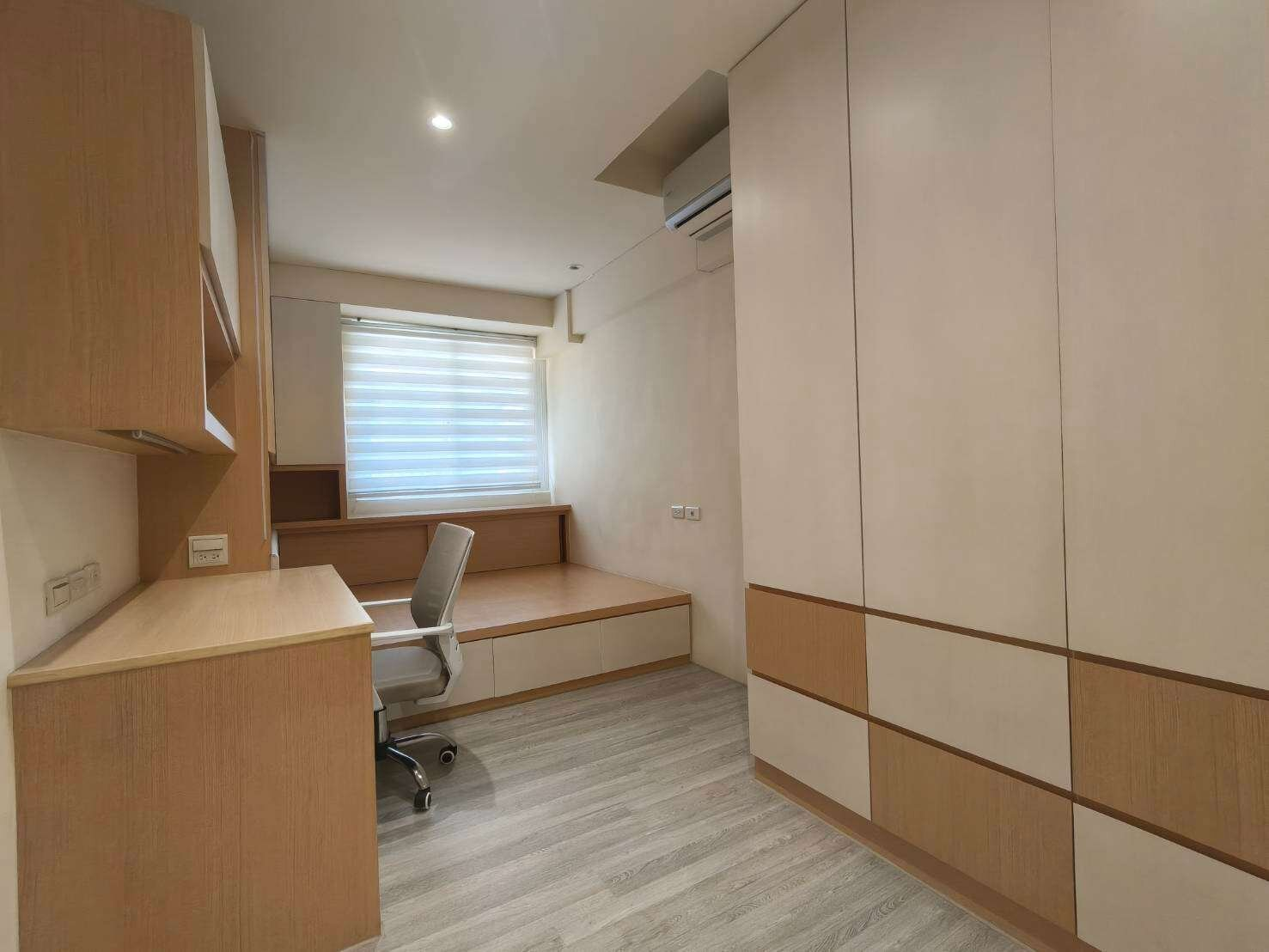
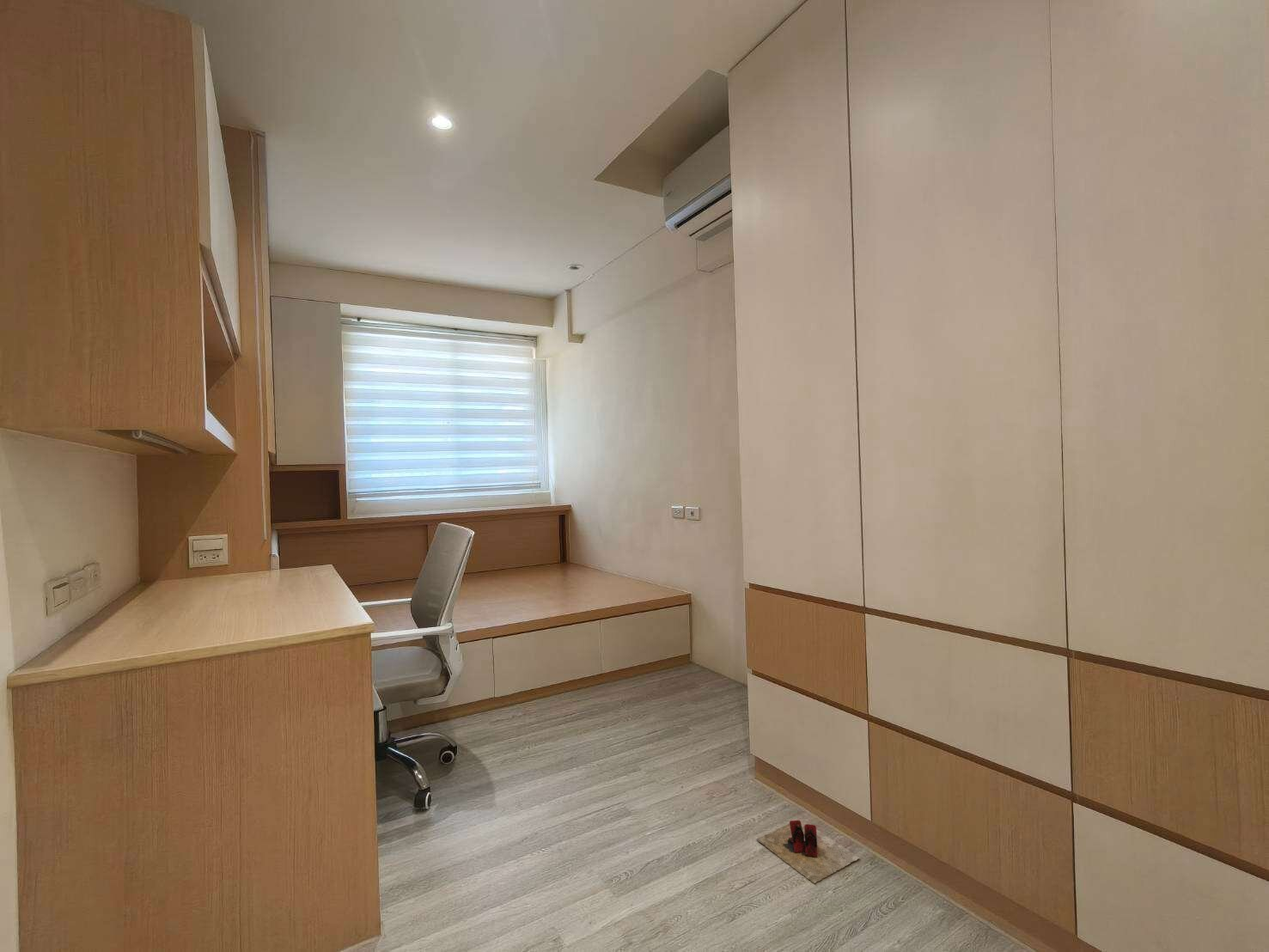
+ slippers [756,818,860,884]
